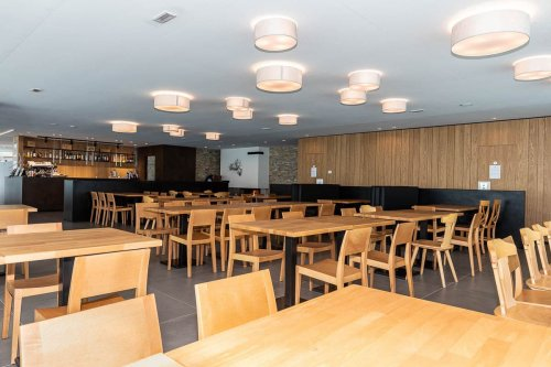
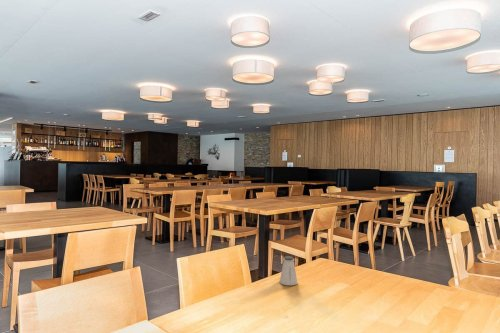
+ saltshaker [279,255,298,286]
